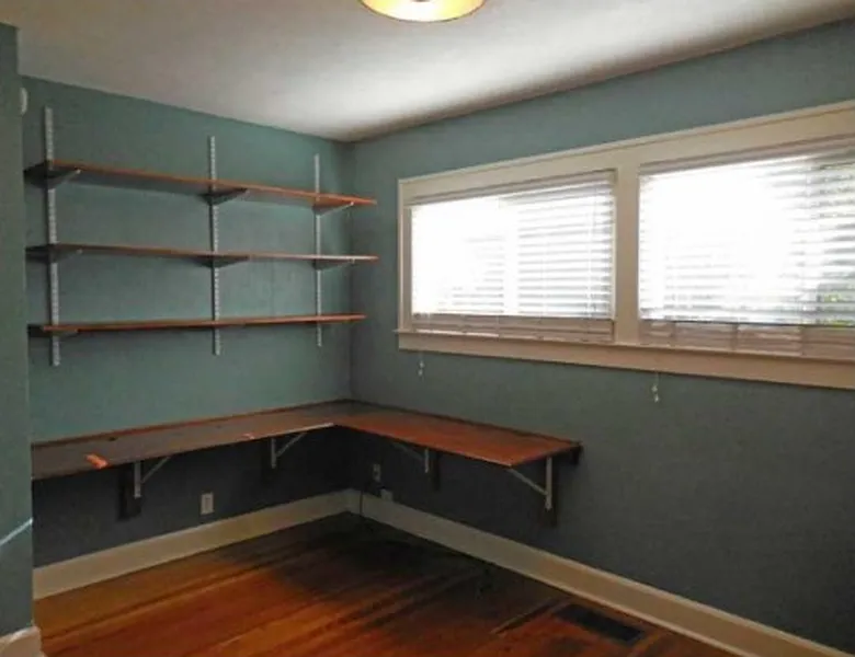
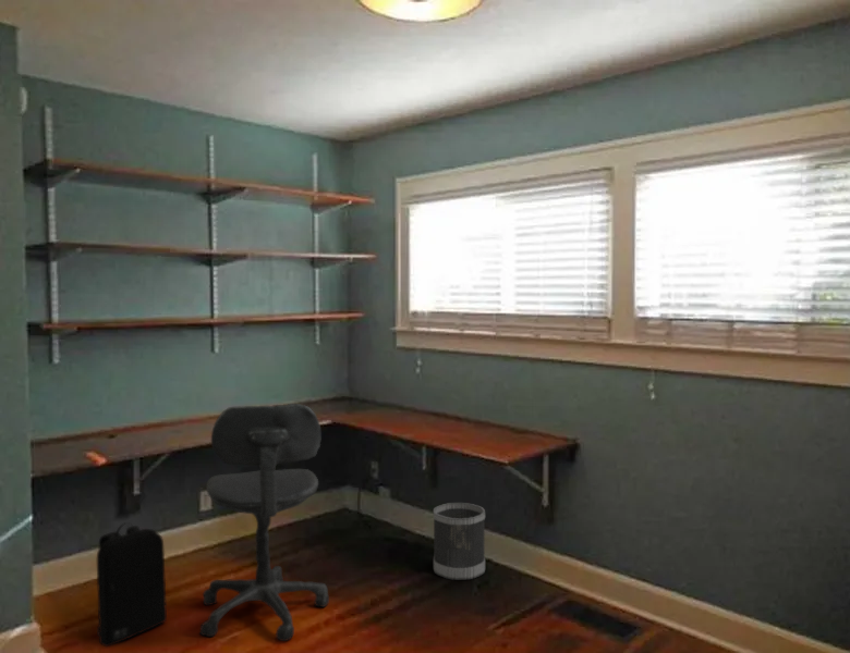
+ wastebasket [433,502,486,581]
+ office chair [199,403,330,642]
+ backpack [96,521,168,648]
